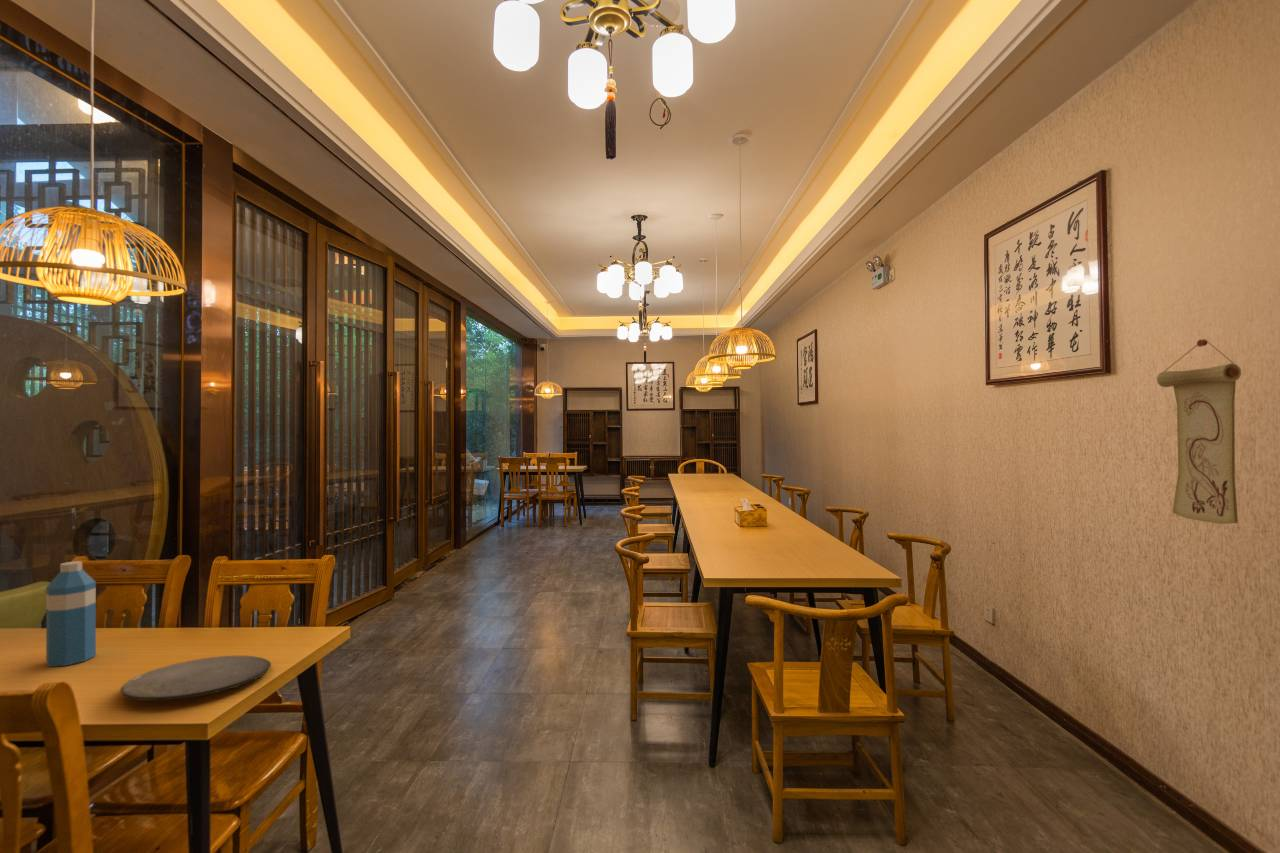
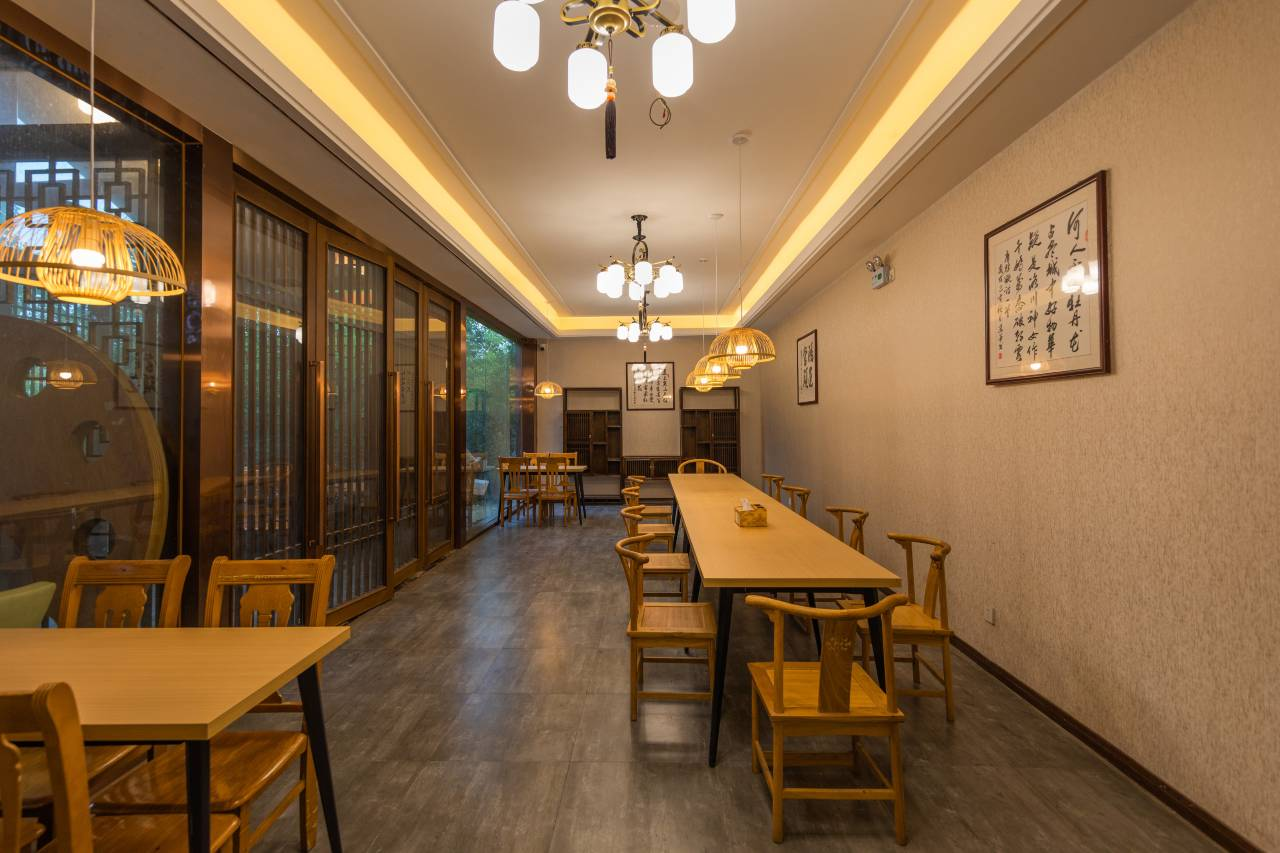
- wall scroll [1156,338,1242,525]
- water bottle [45,560,97,668]
- plate [120,655,272,702]
